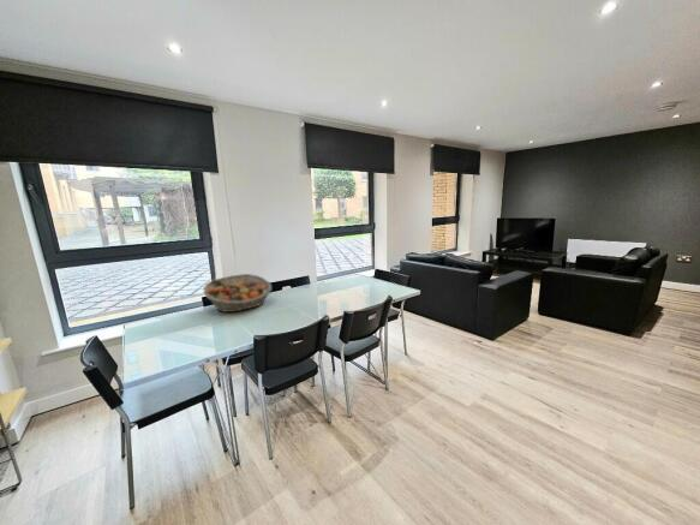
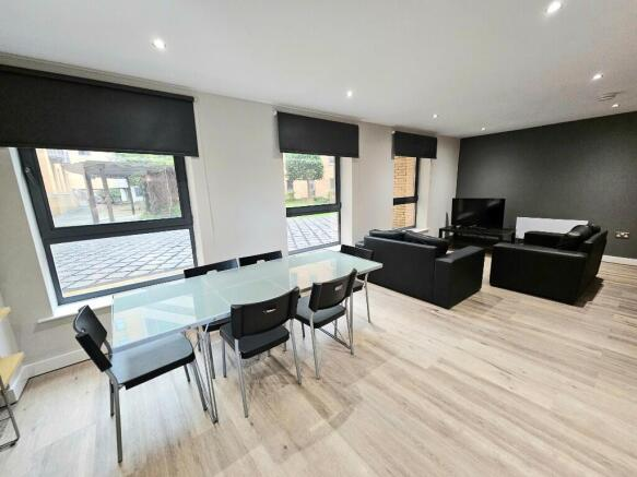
- fruit basket [203,273,273,314]
